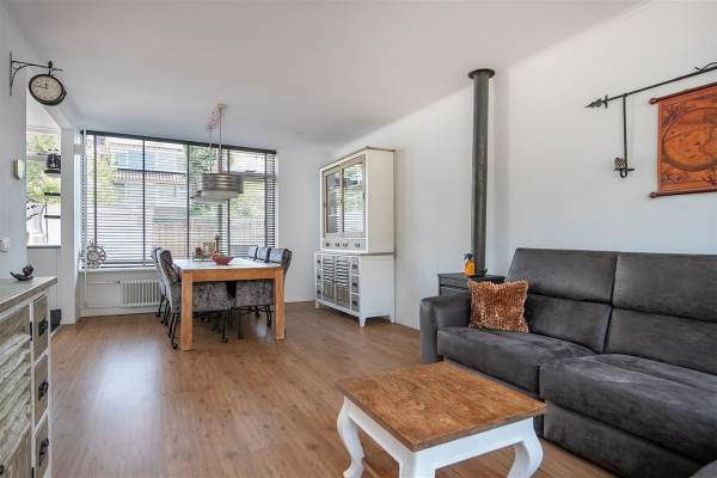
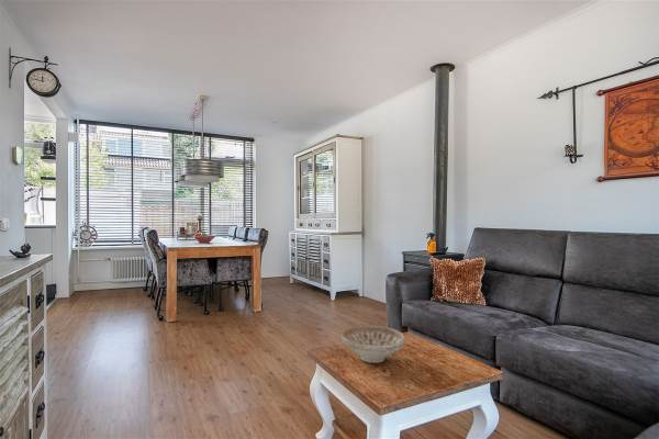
+ decorative bowl [340,325,405,364]
